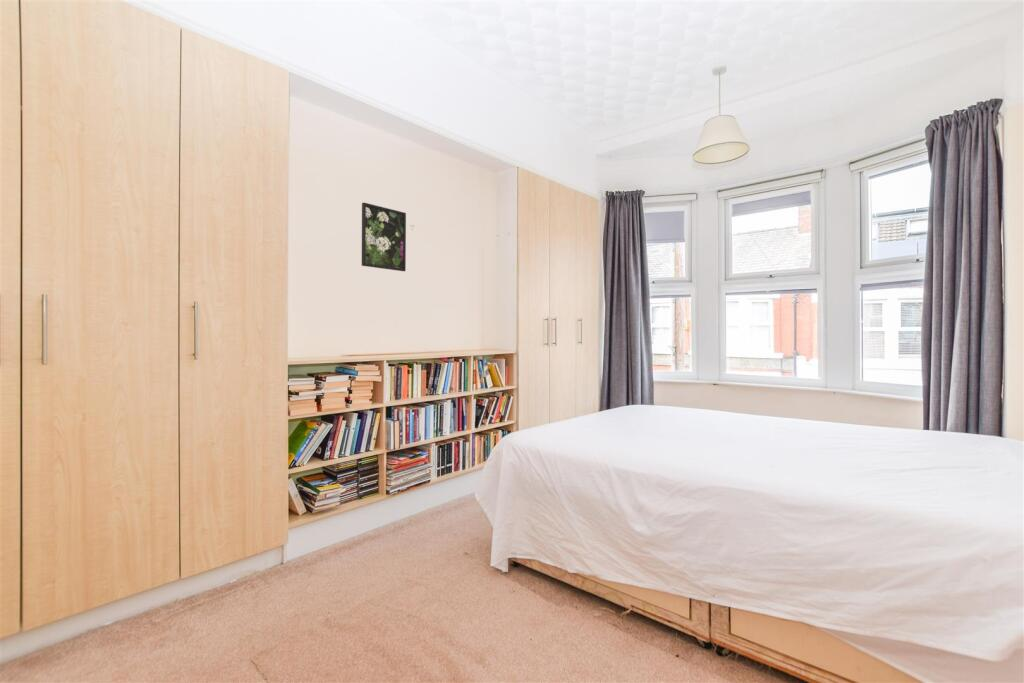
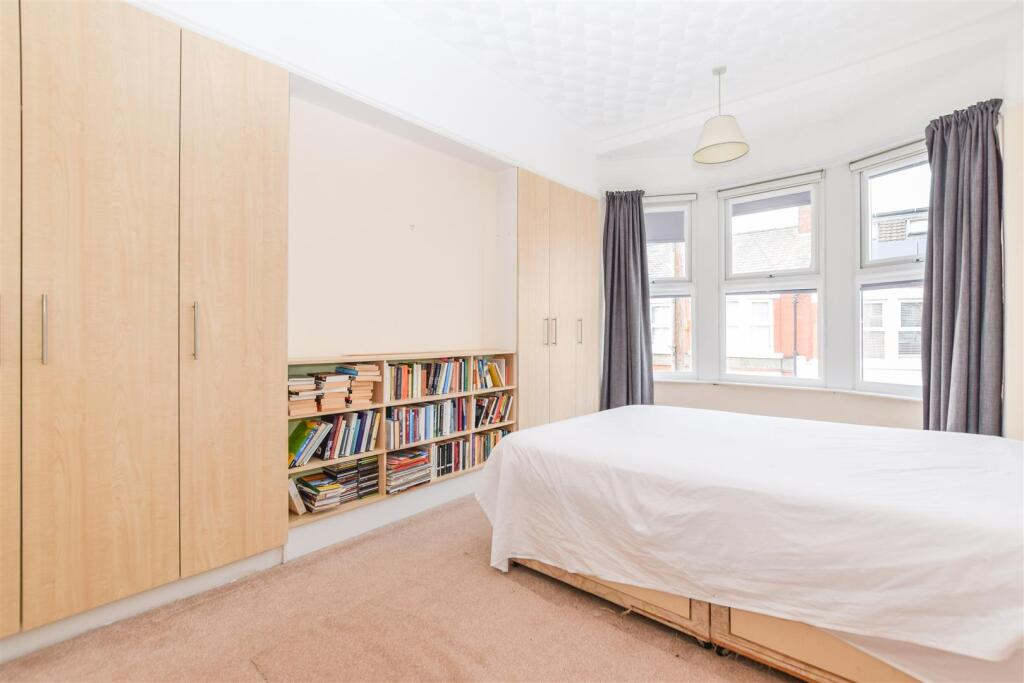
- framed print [361,202,407,272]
